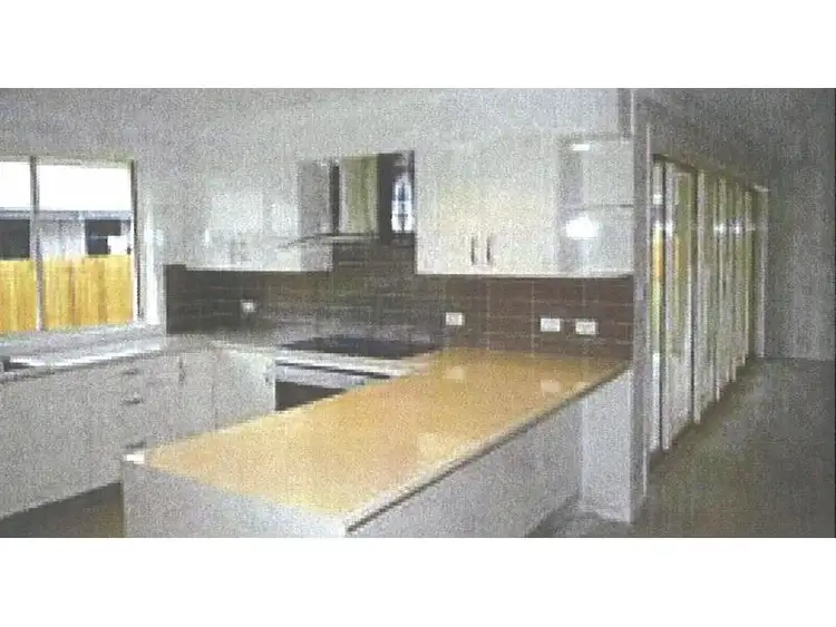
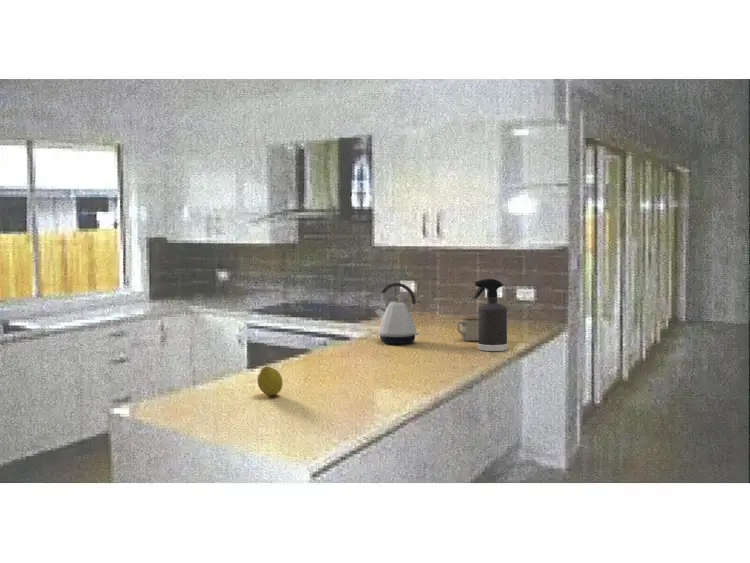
+ mug [456,315,478,342]
+ kettle [374,282,420,345]
+ fruit [256,365,283,397]
+ spray bottle [472,278,509,352]
